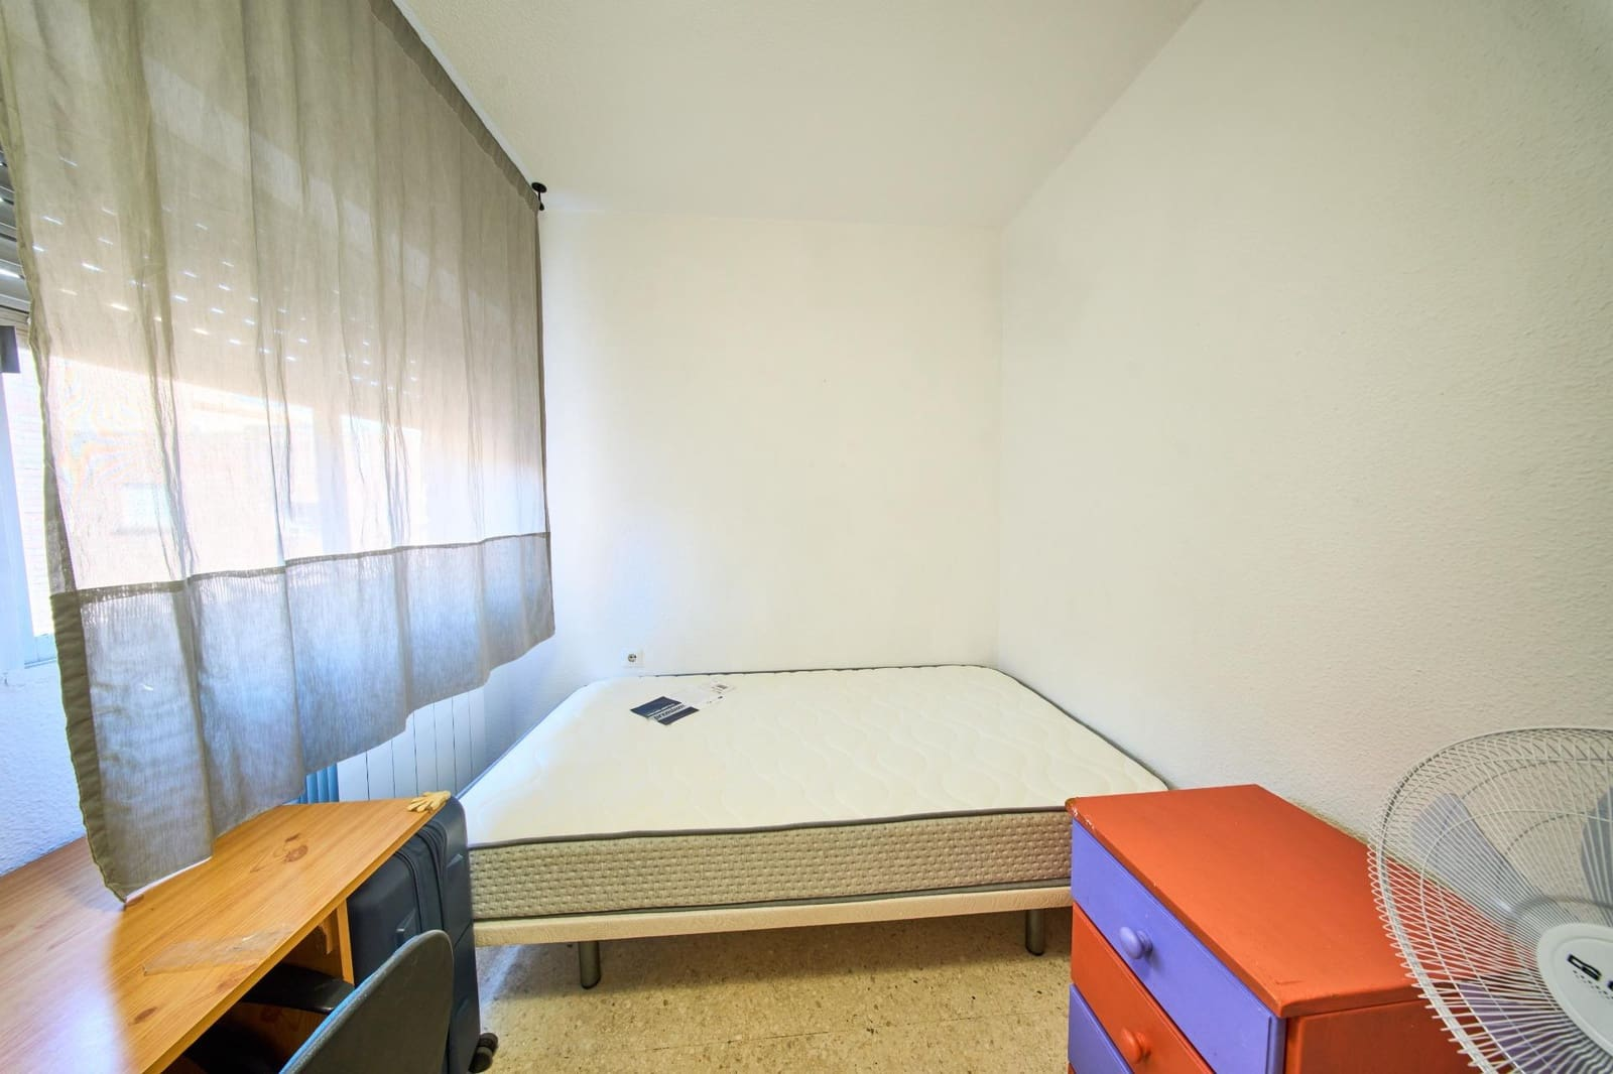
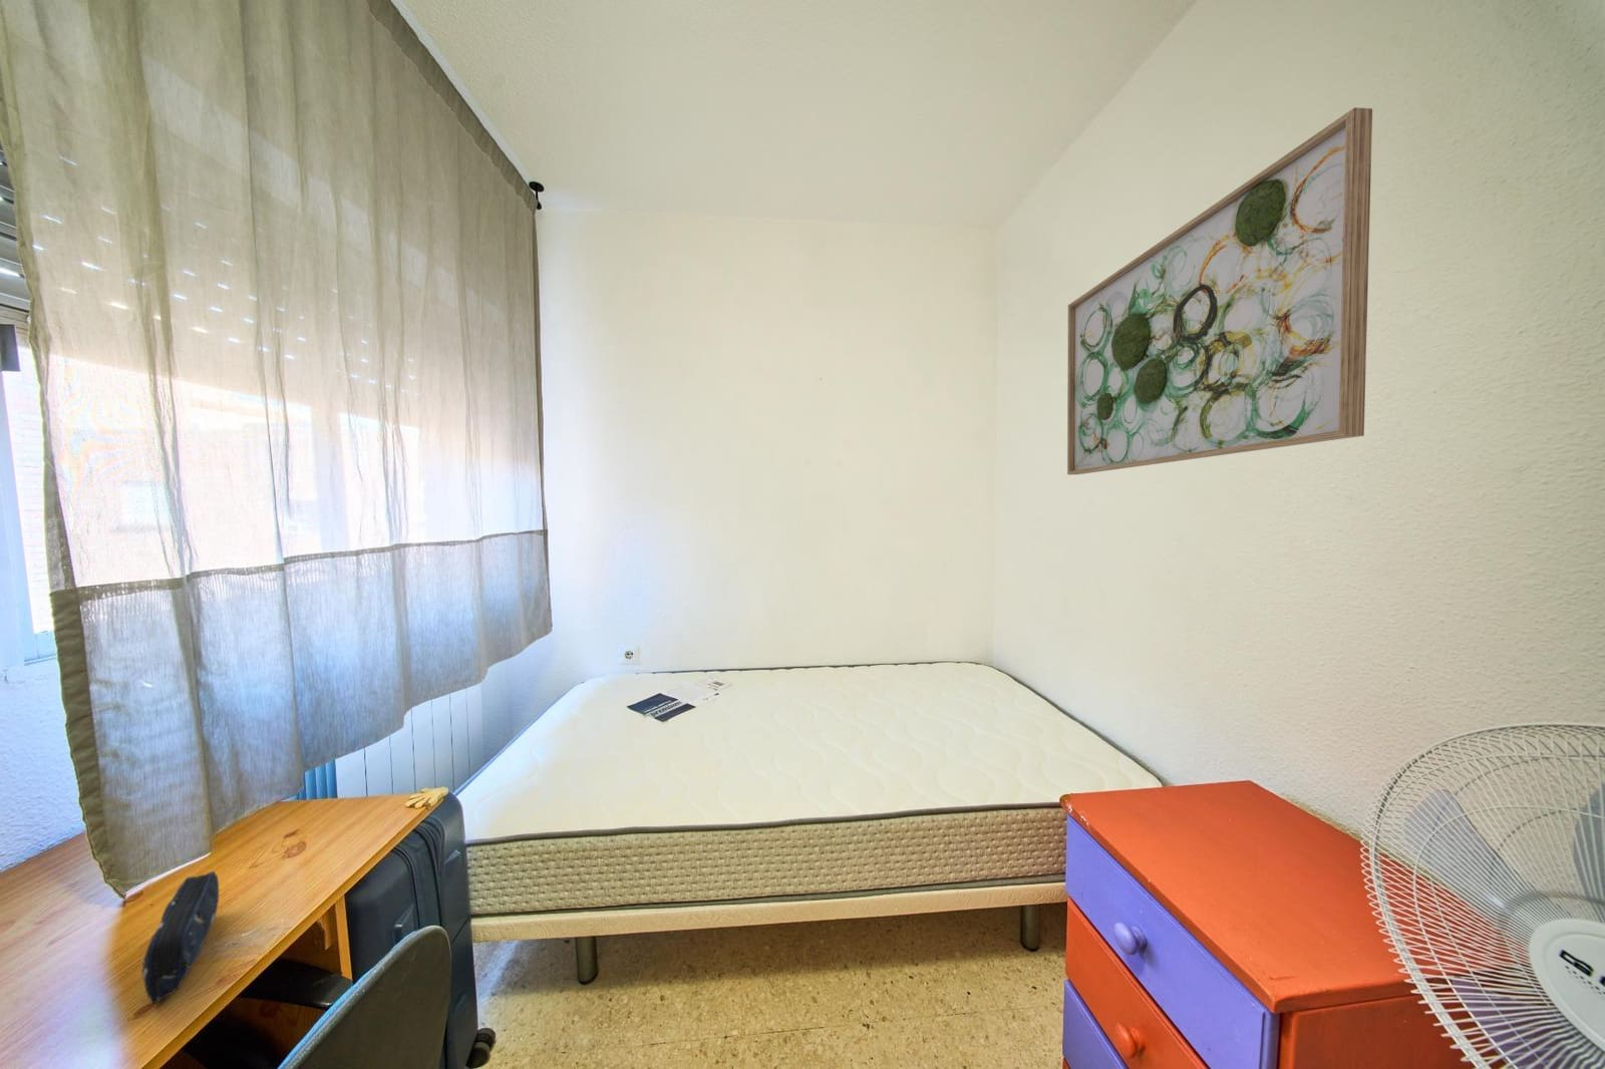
+ pencil case [142,871,220,1005]
+ wall art [1067,106,1373,475]
